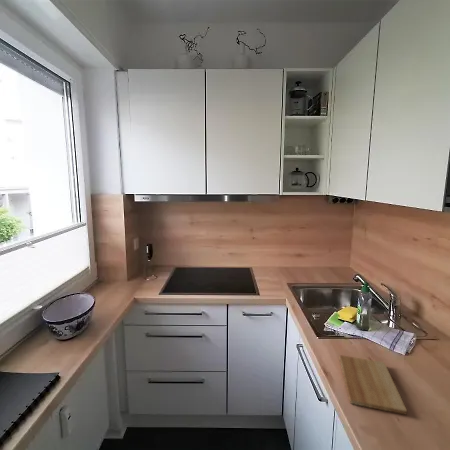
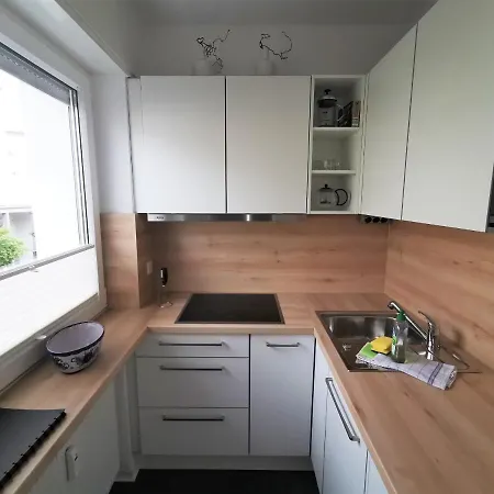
- cutting board [339,354,408,416]
